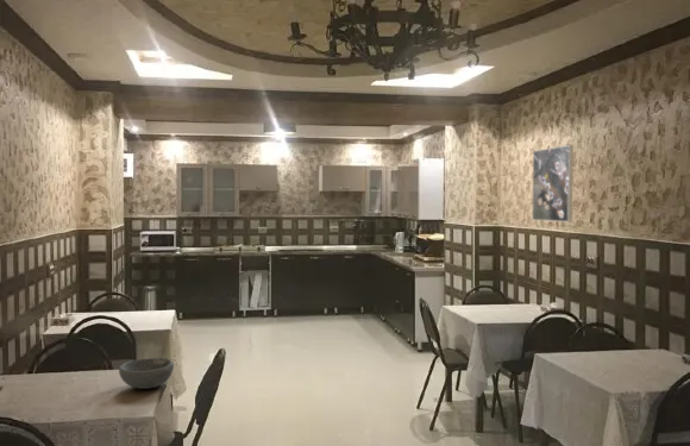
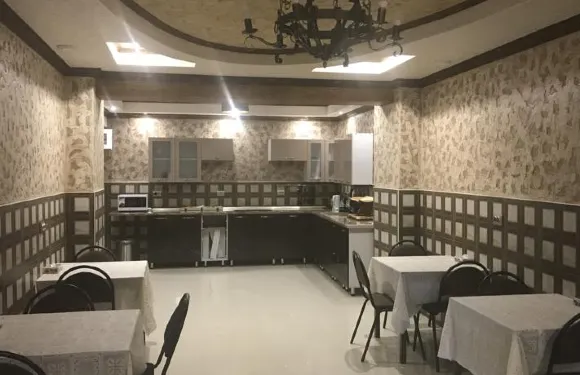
- bowl [118,357,175,390]
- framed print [532,144,575,222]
